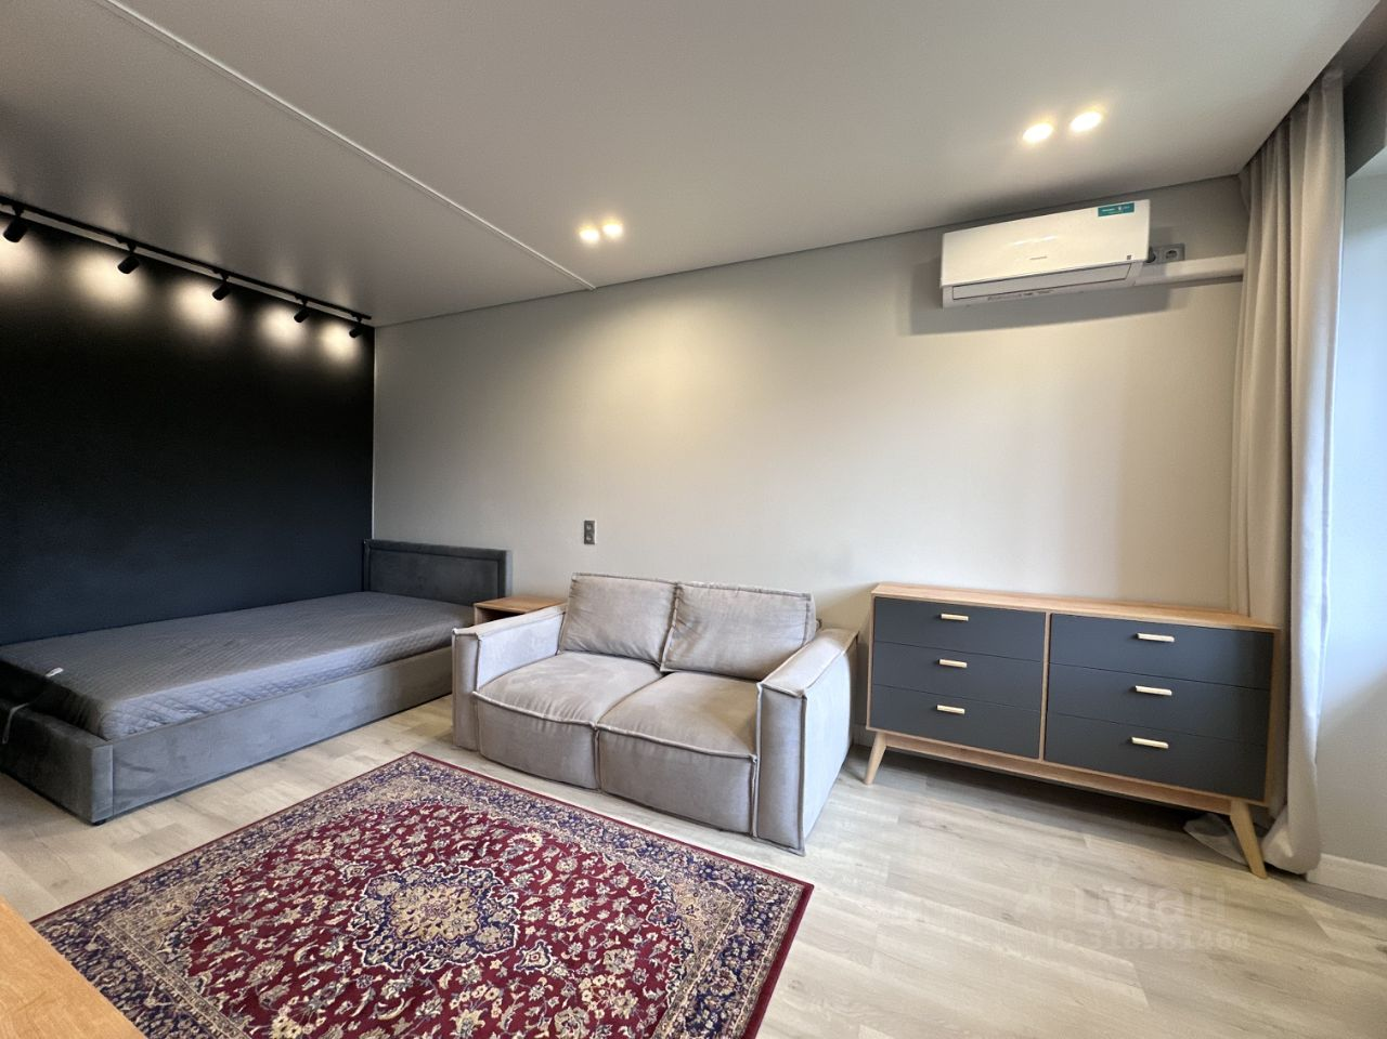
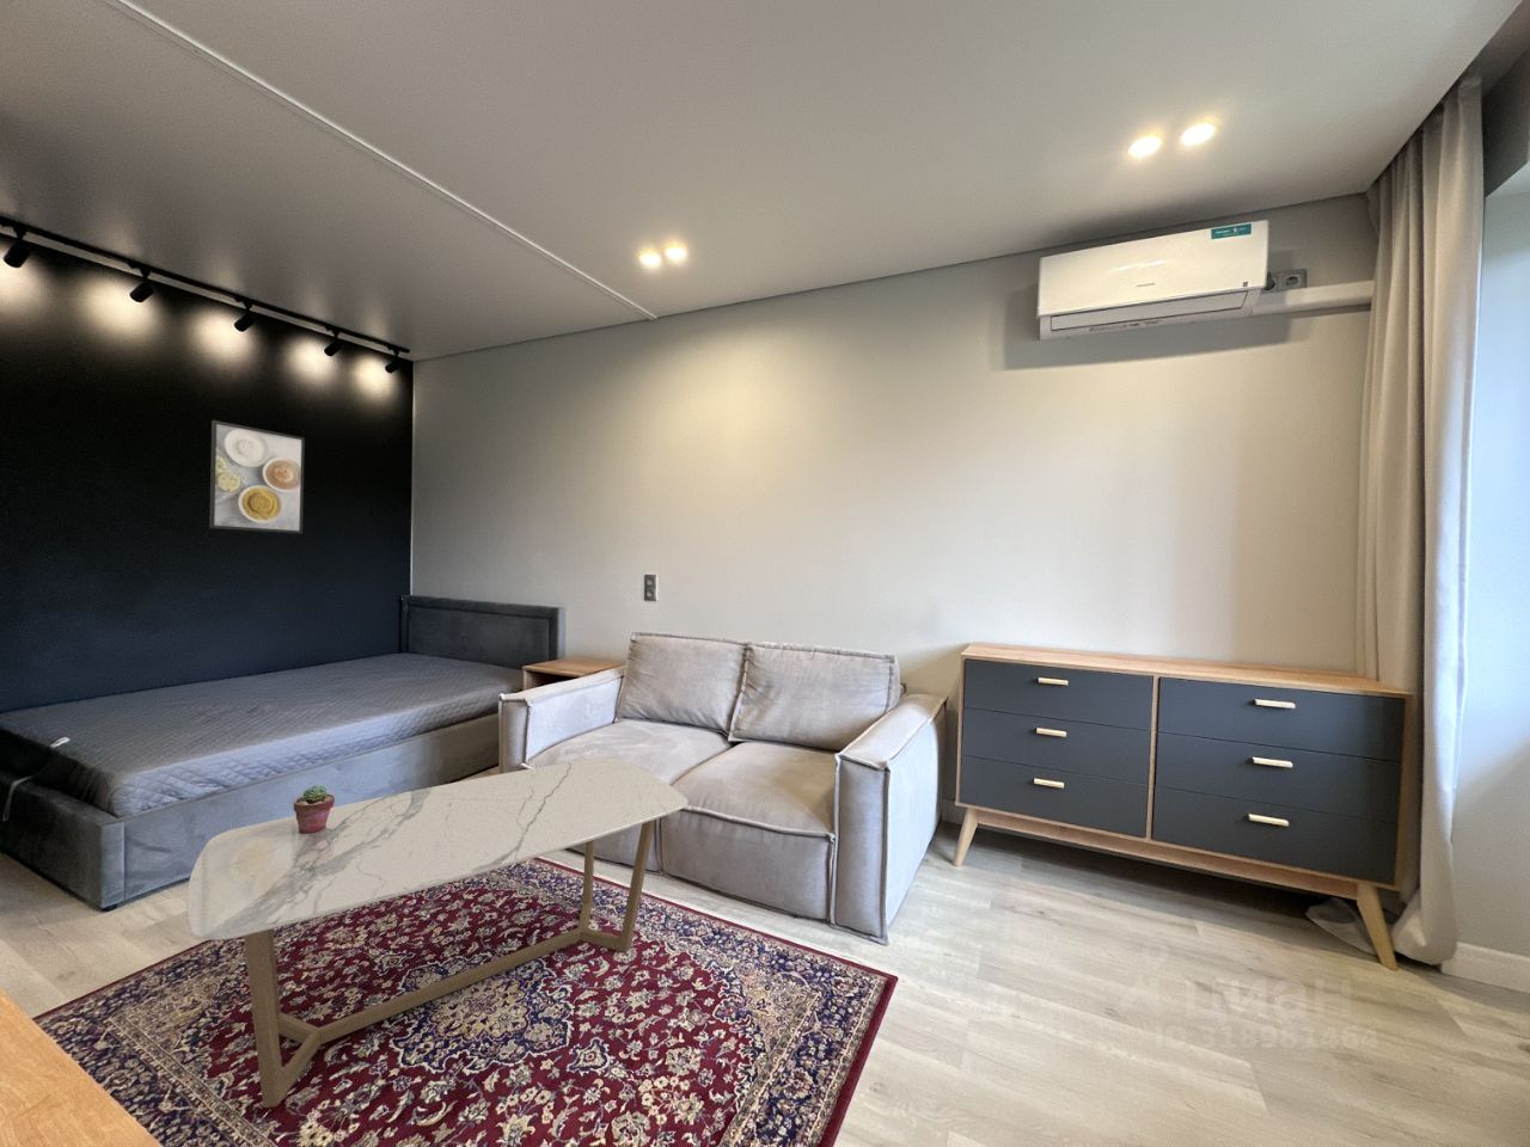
+ potted succulent [292,784,336,834]
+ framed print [208,419,306,534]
+ coffee table [186,757,689,1108]
